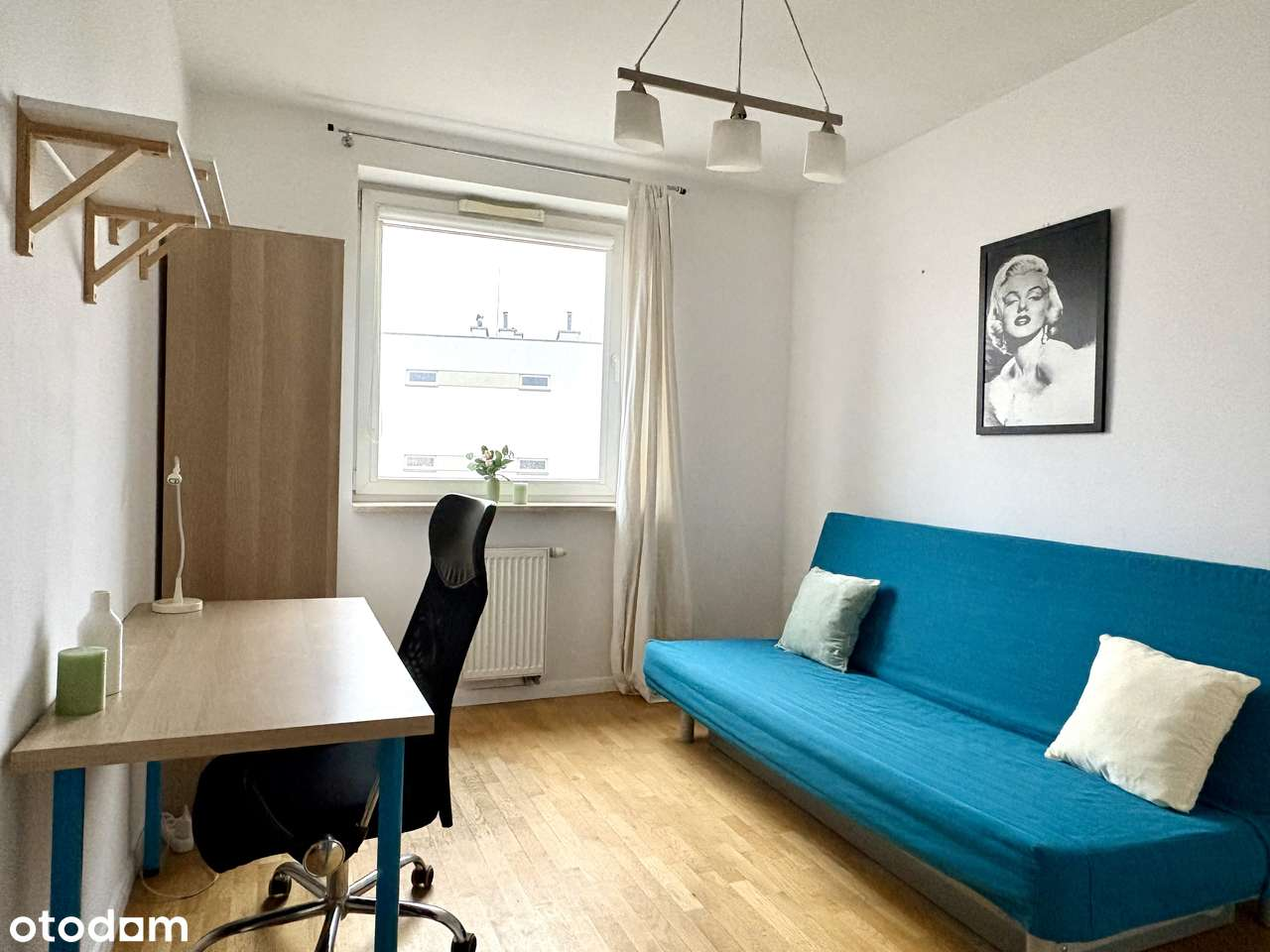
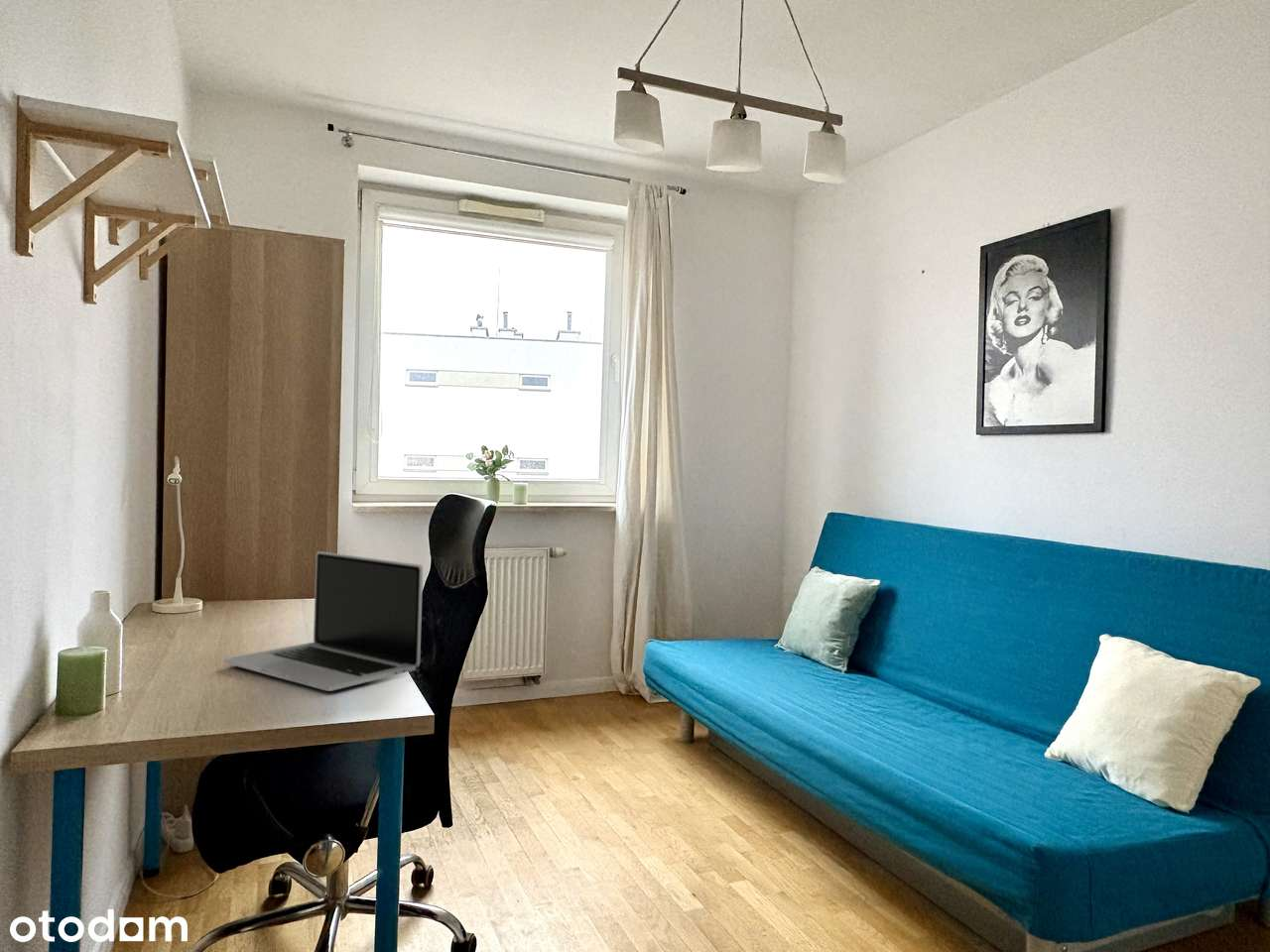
+ laptop [224,550,424,692]
